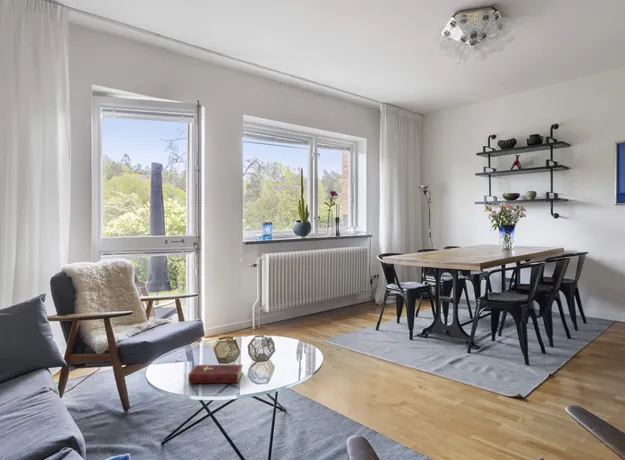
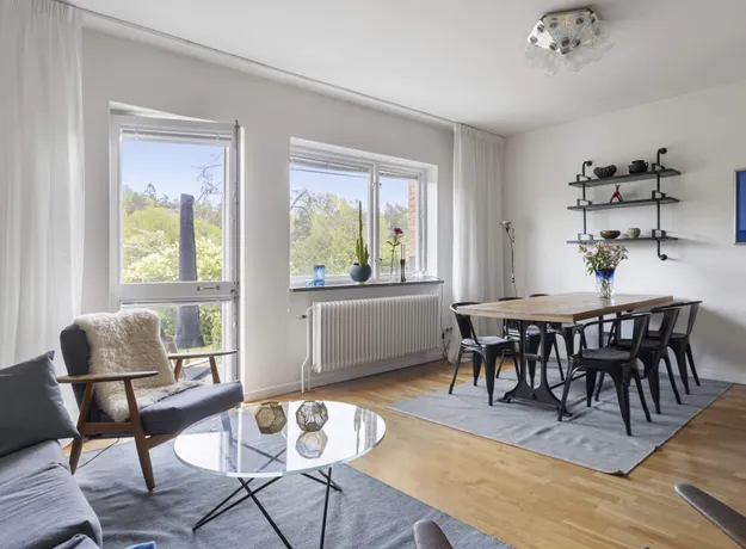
- hardcover book [187,364,244,384]
